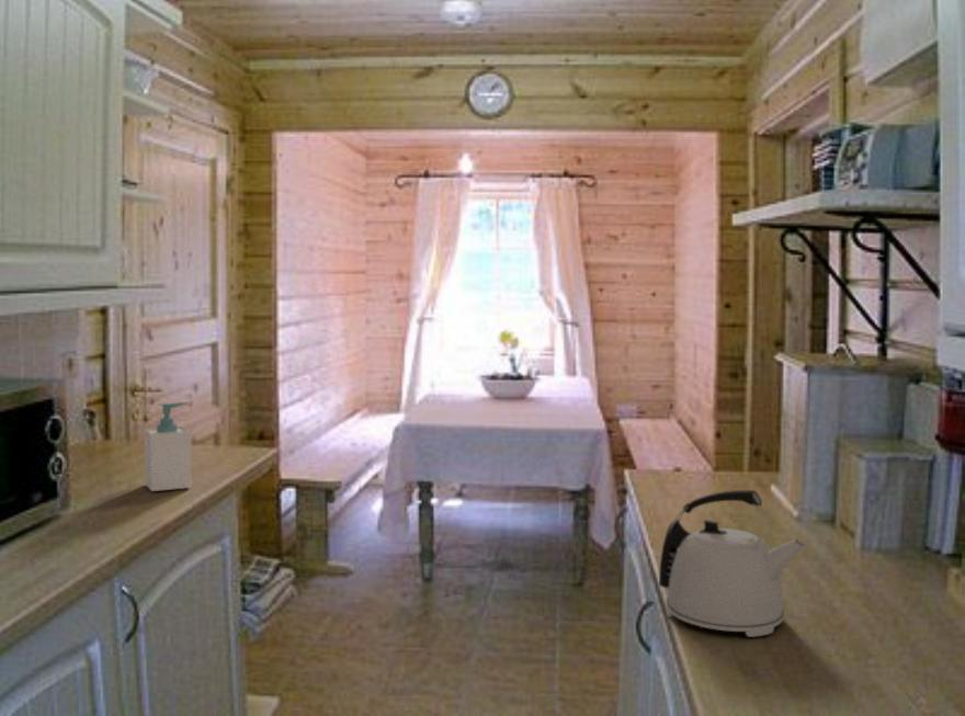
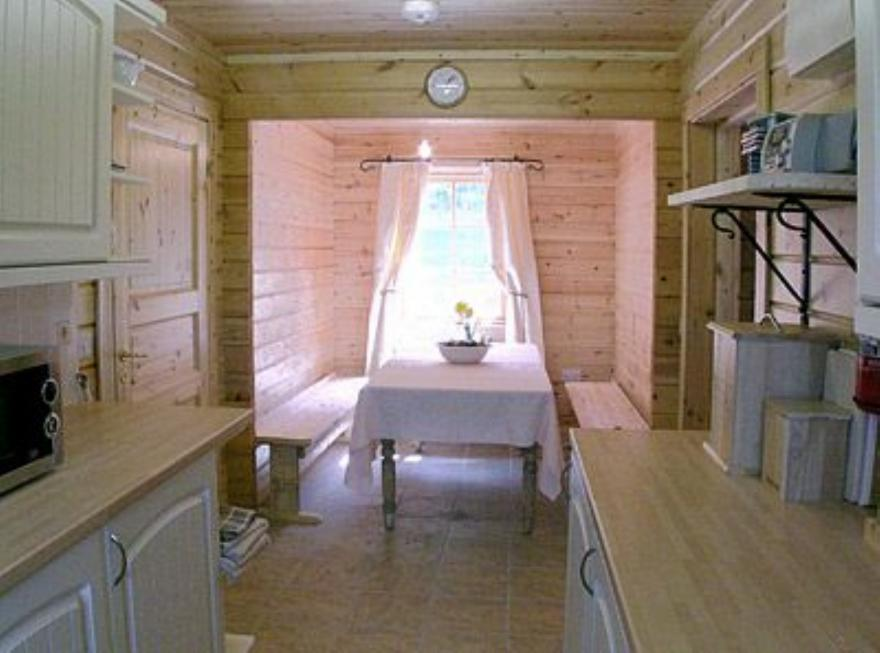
- kettle [658,489,807,638]
- soap bottle [143,401,192,492]
